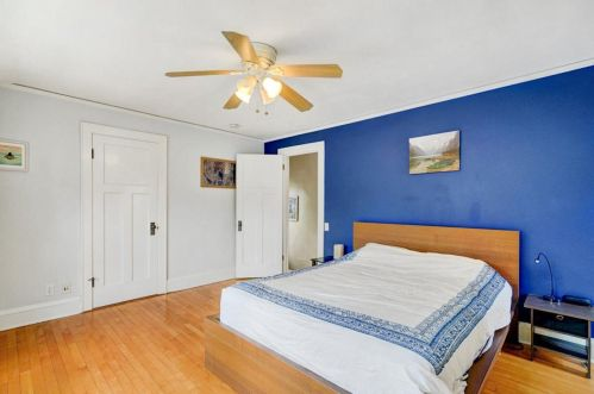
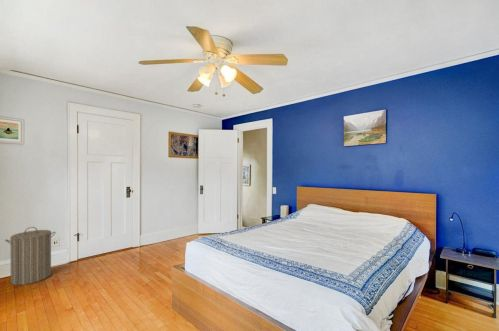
+ laundry hamper [4,226,57,286]
